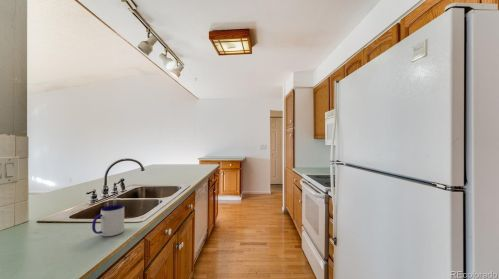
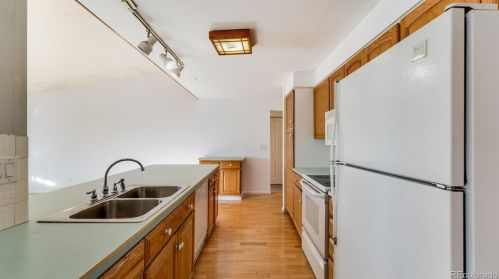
- mug [91,204,125,237]
